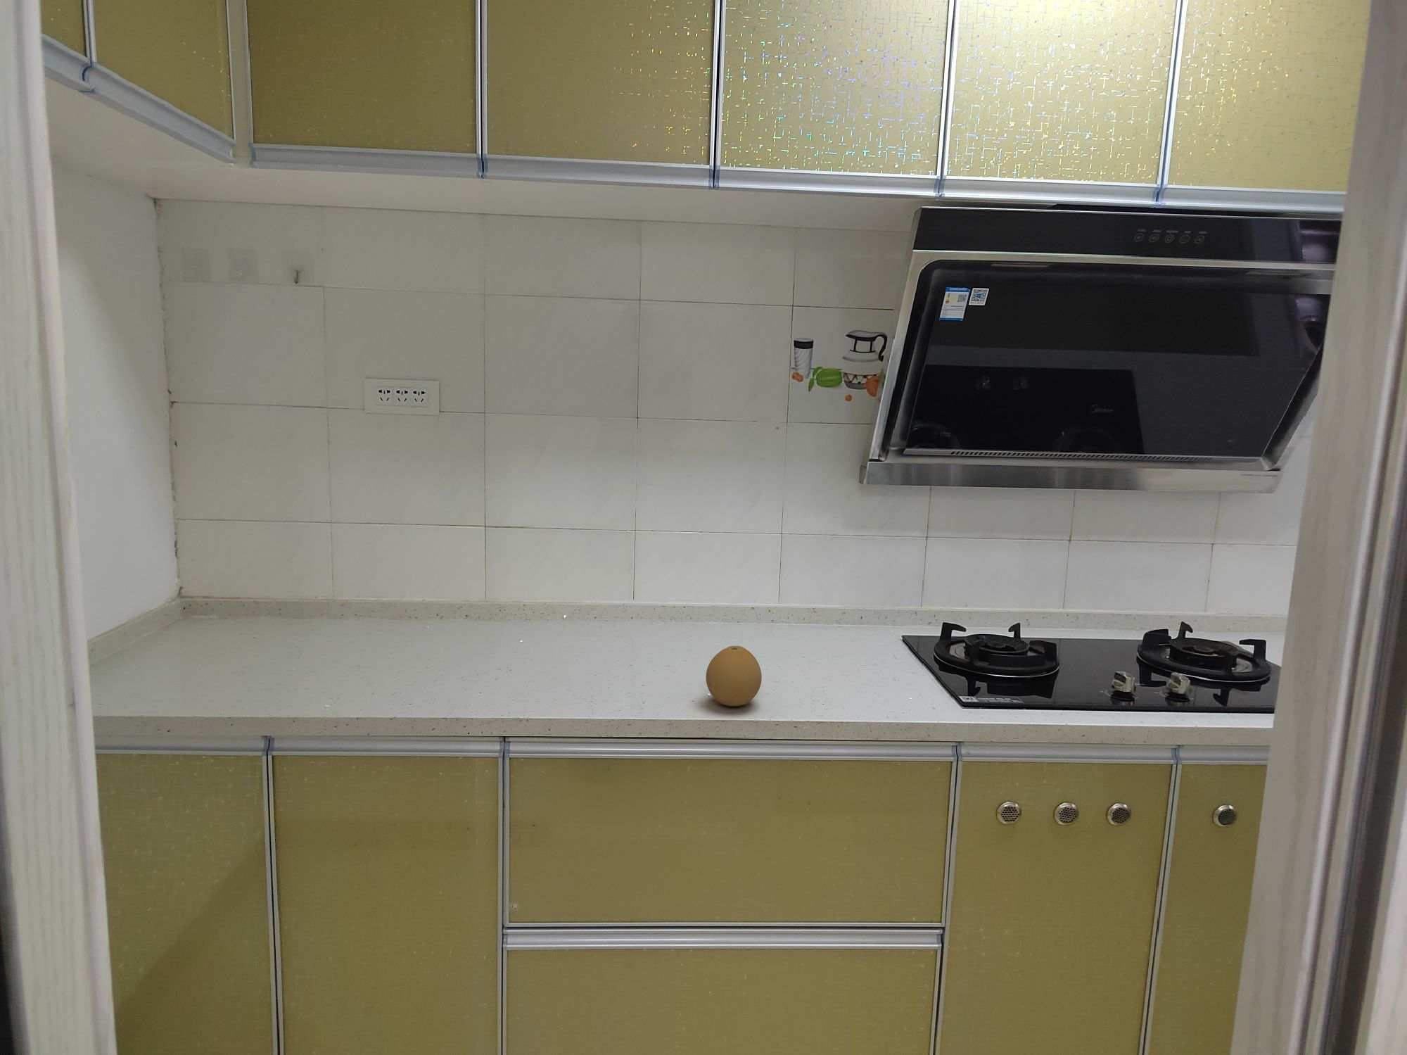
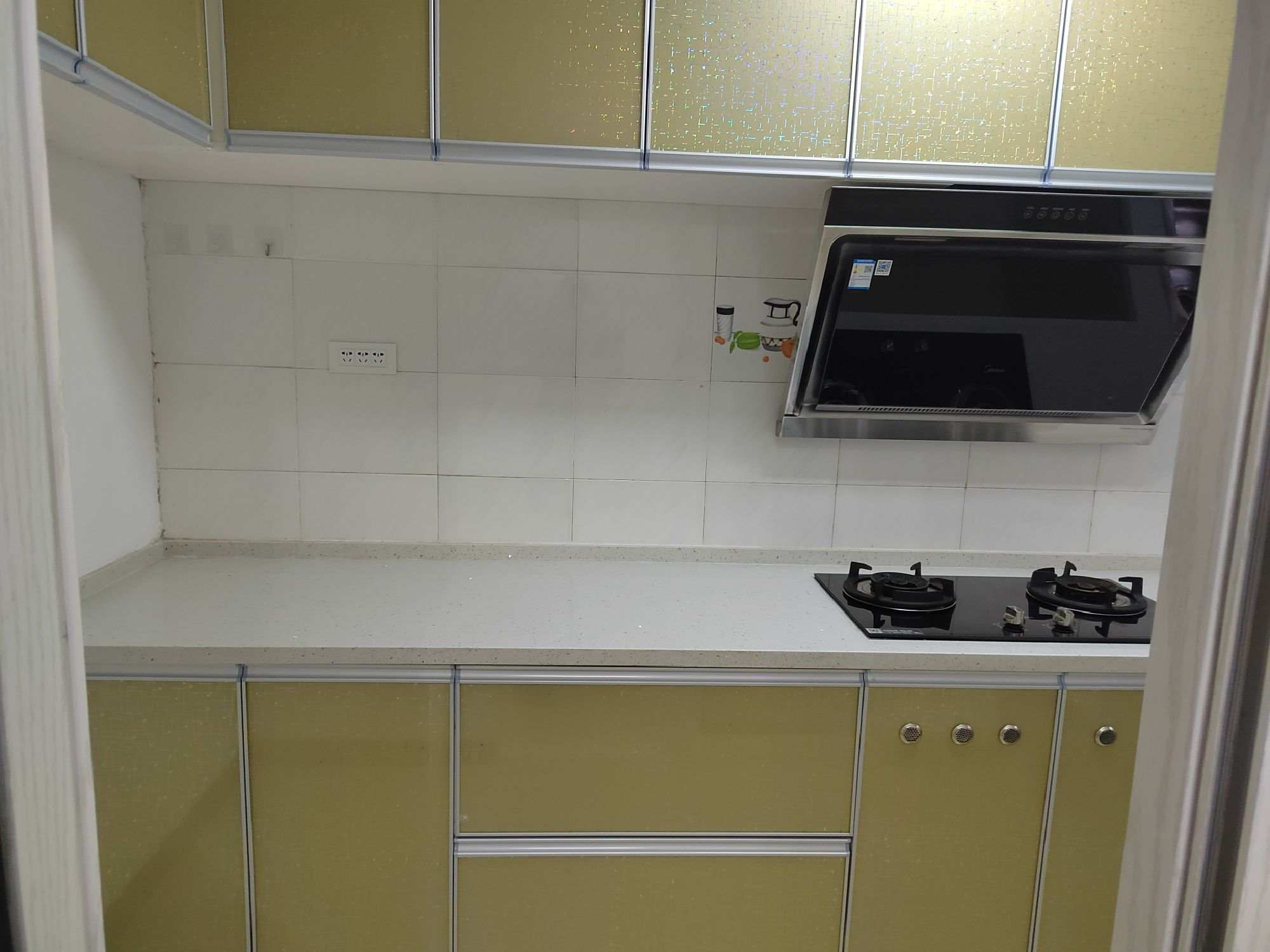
- fruit [706,645,762,707]
